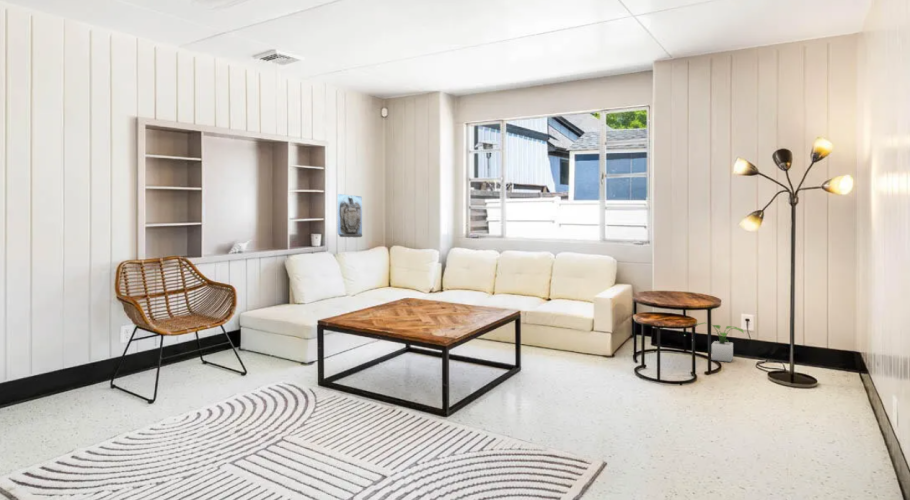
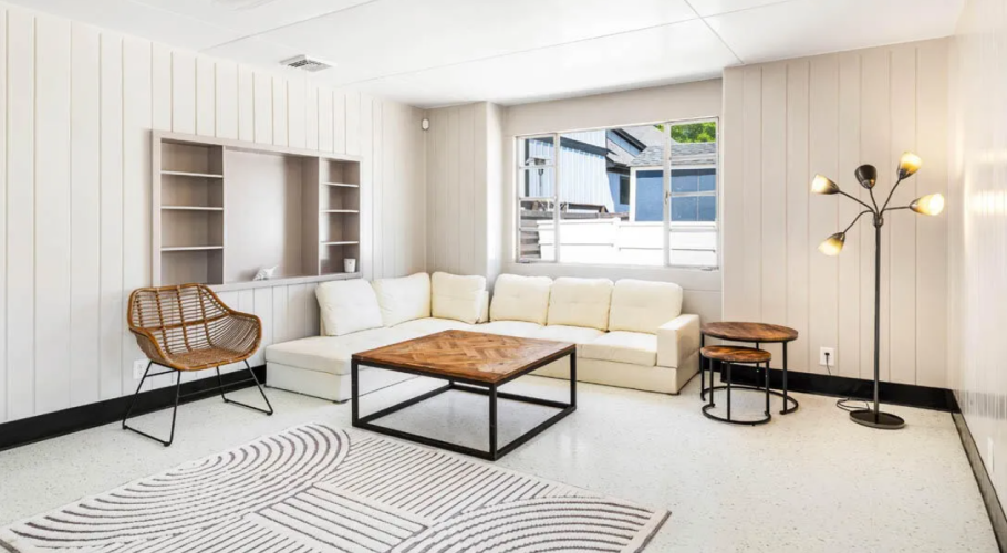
- wall sculpture [337,193,363,238]
- potted plant [695,321,745,363]
